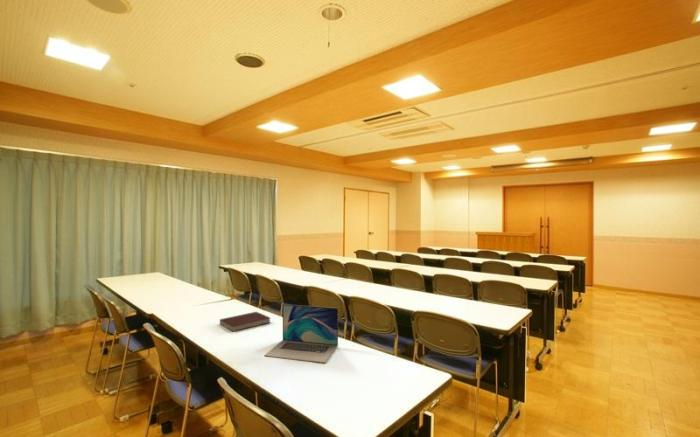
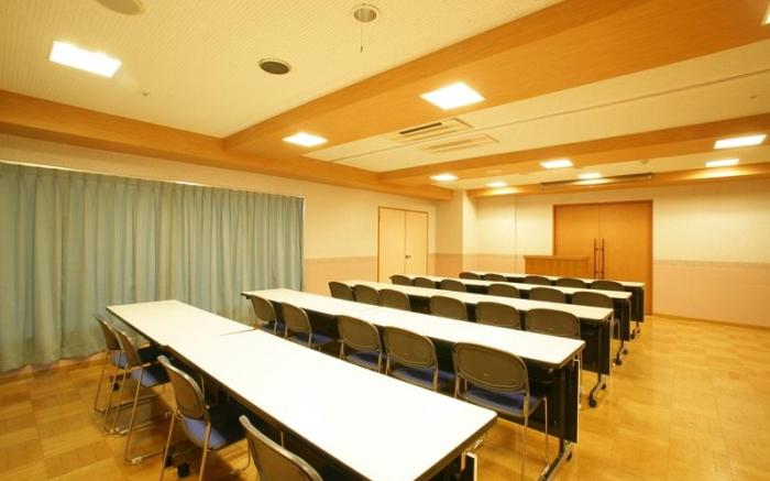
- notebook [219,311,272,333]
- laptop [263,303,339,364]
